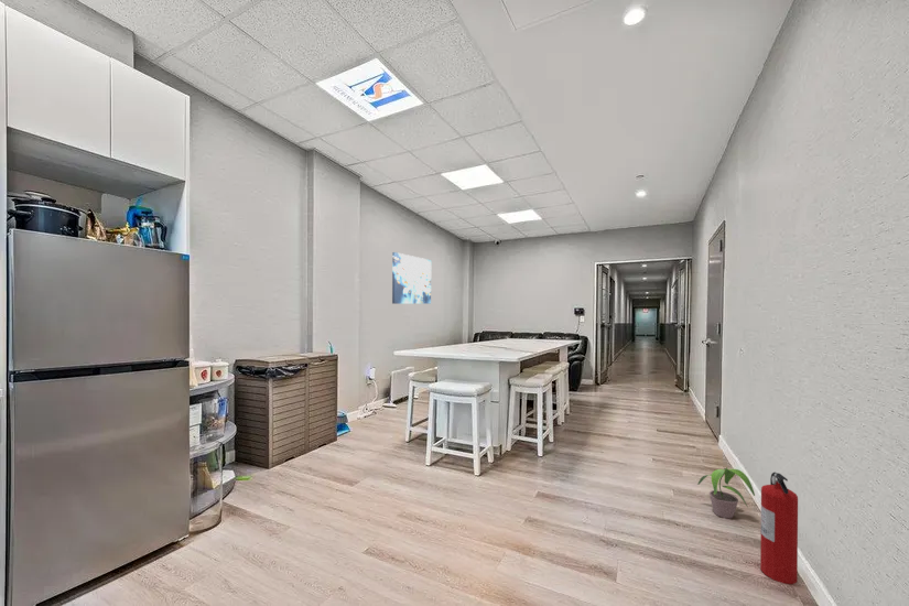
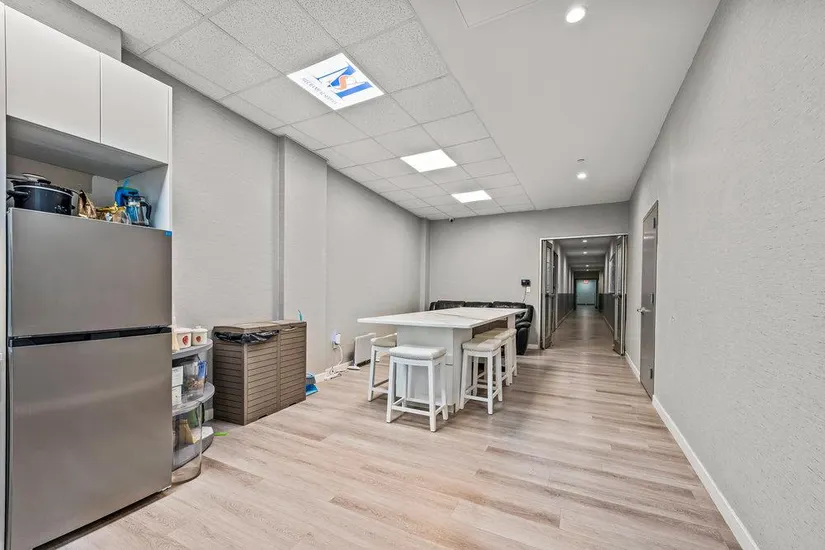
- fire extinguisher [759,472,799,585]
- potted plant [696,466,756,520]
- wall art [391,251,432,305]
